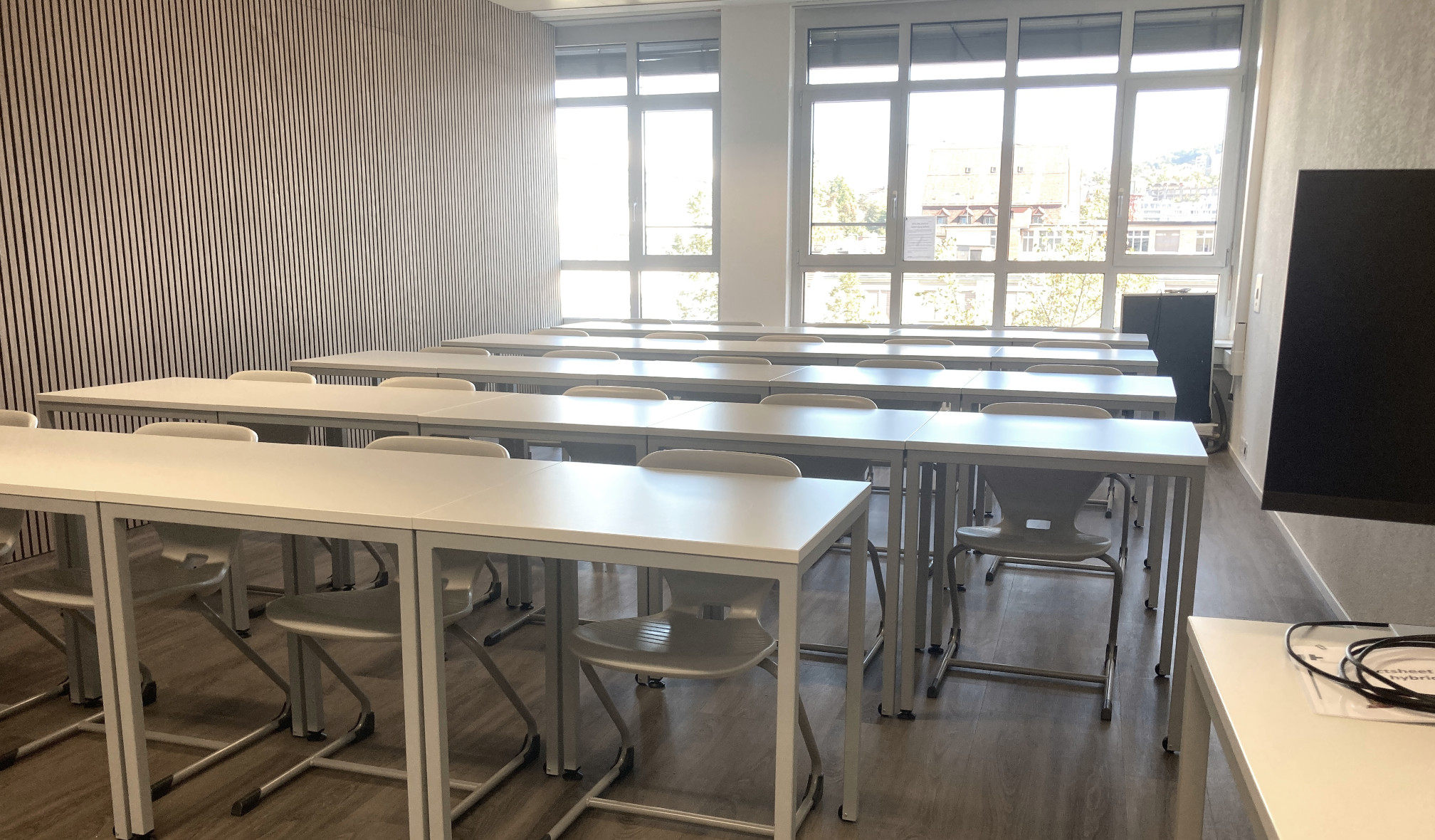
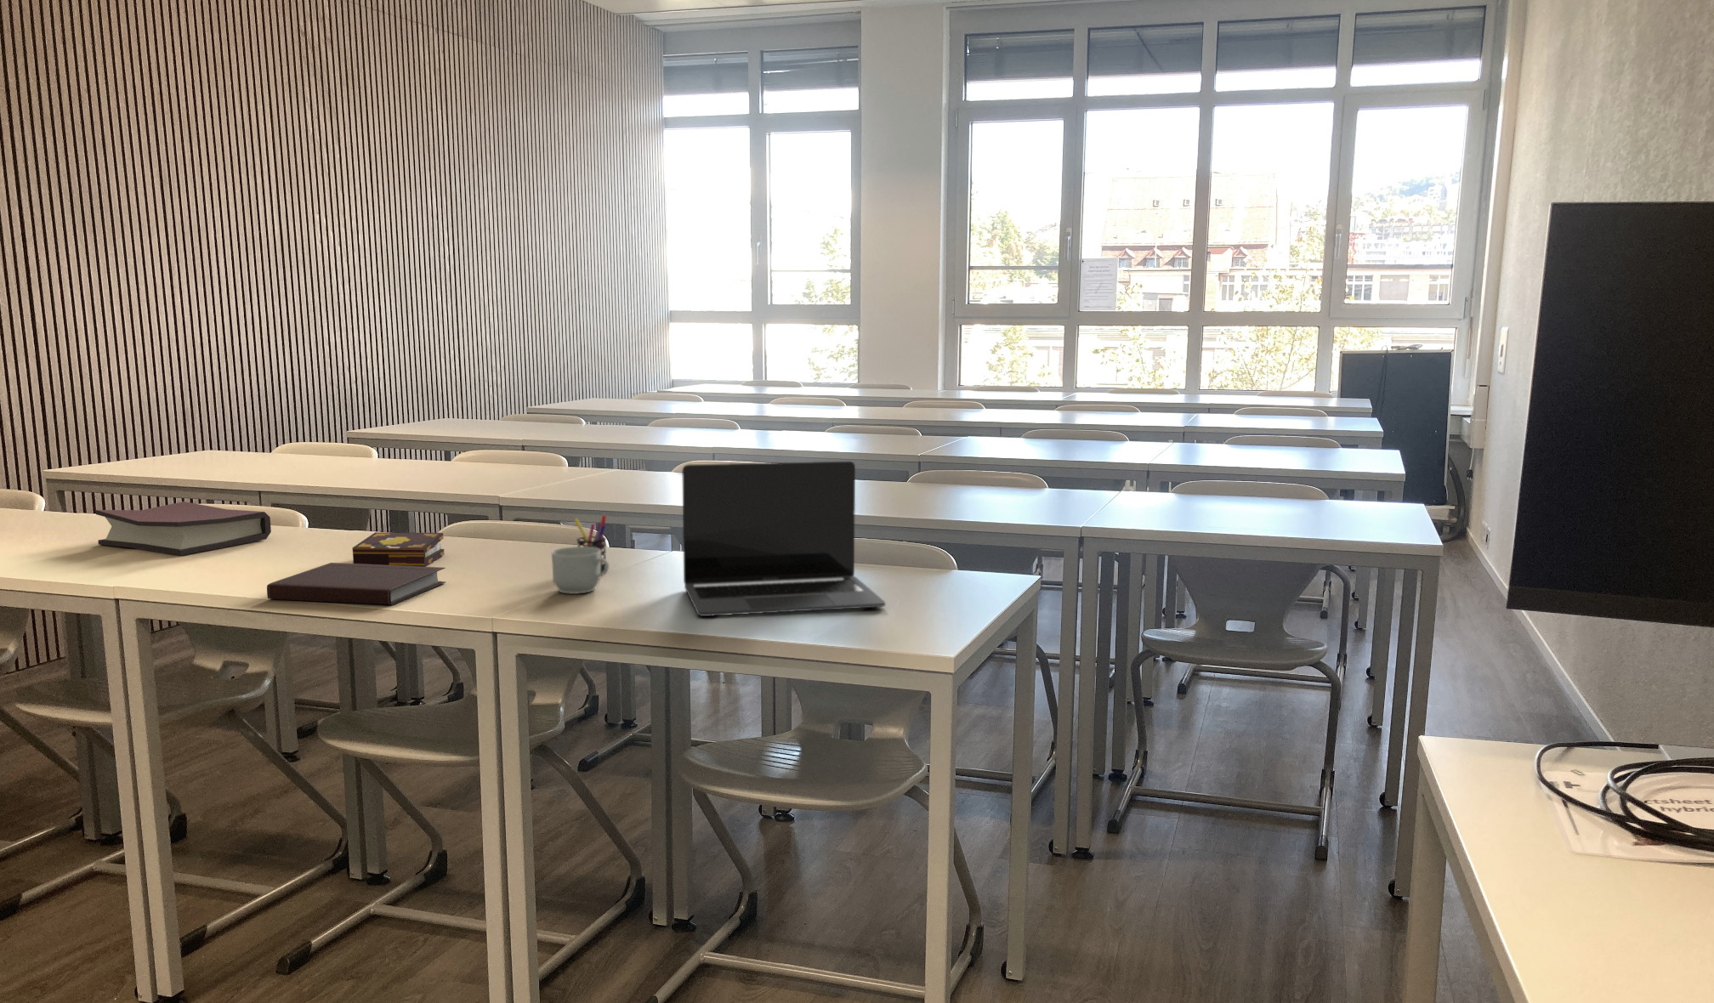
+ book [352,531,446,567]
+ pen holder [573,513,607,573]
+ hardback book [94,500,272,556]
+ notebook [266,562,447,607]
+ mug [551,546,610,595]
+ laptop [681,461,886,617]
